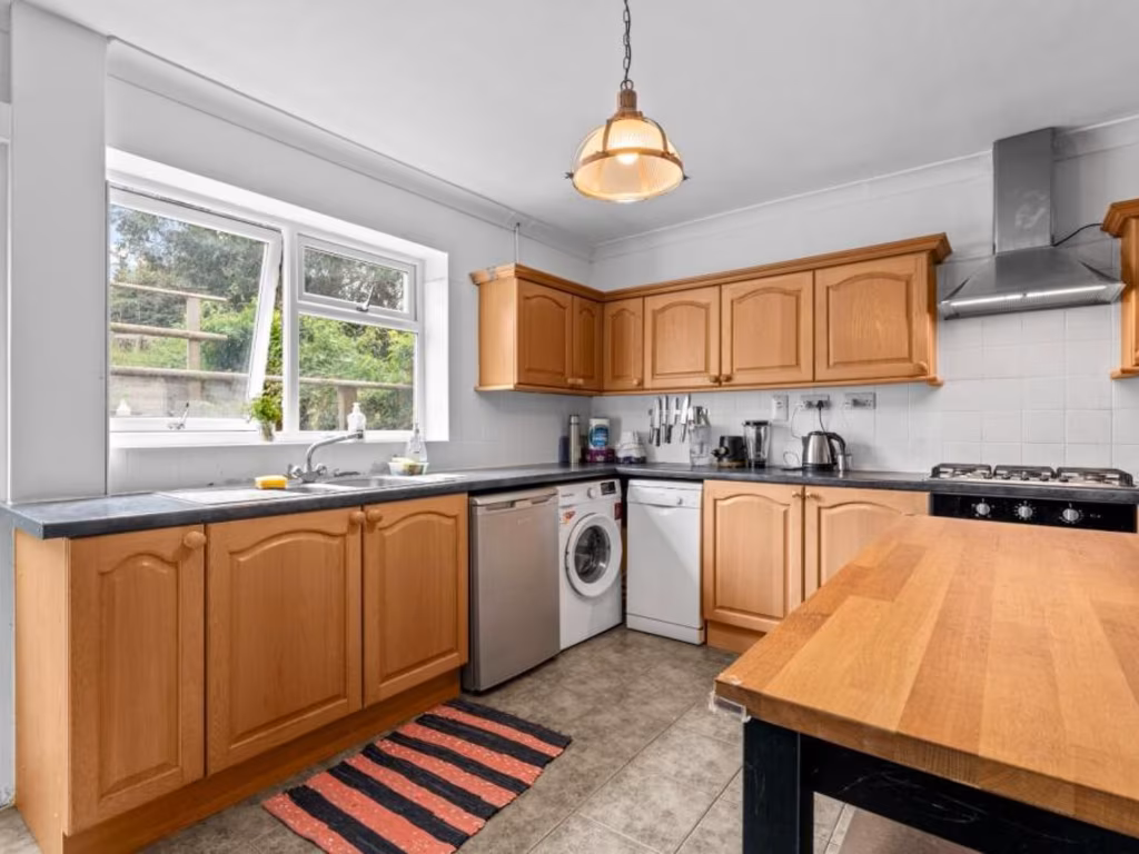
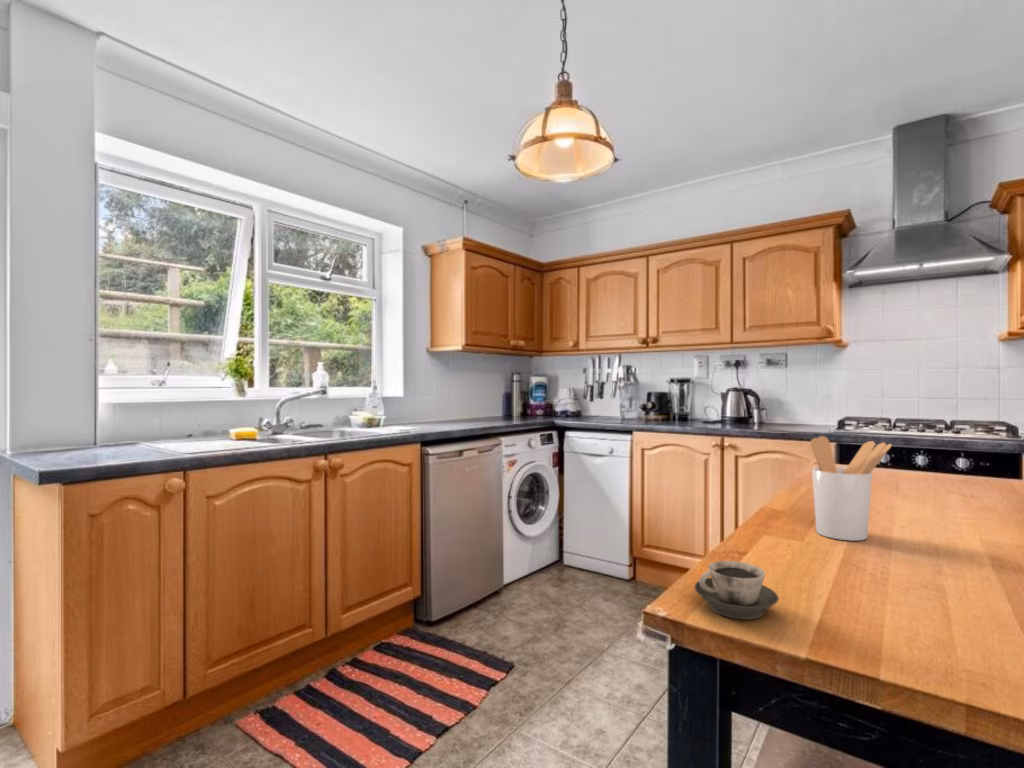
+ utensil holder [810,435,893,542]
+ cup [694,560,780,621]
